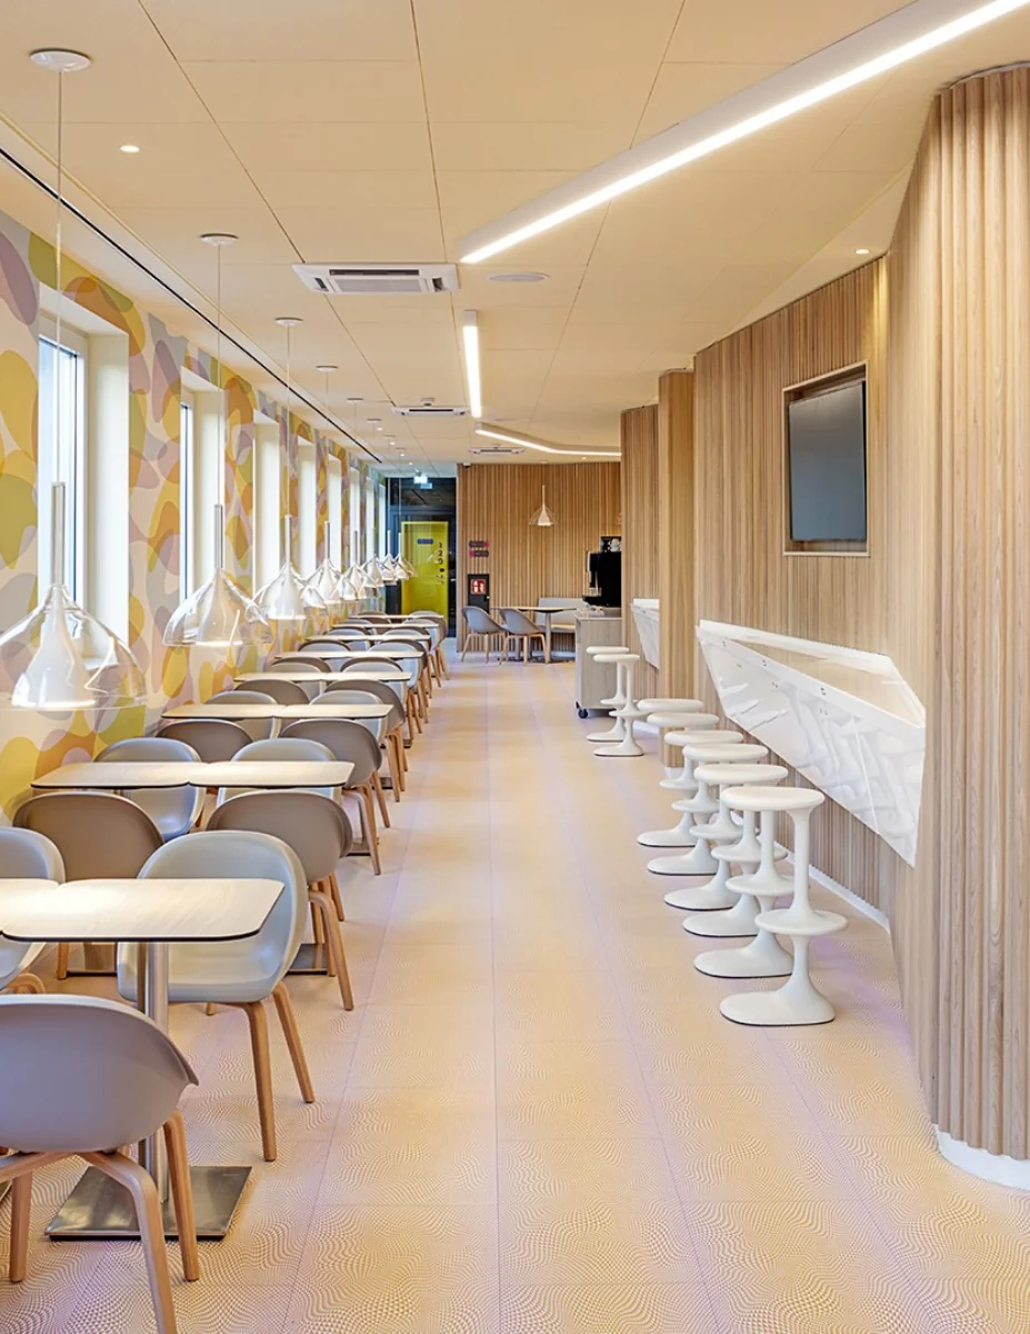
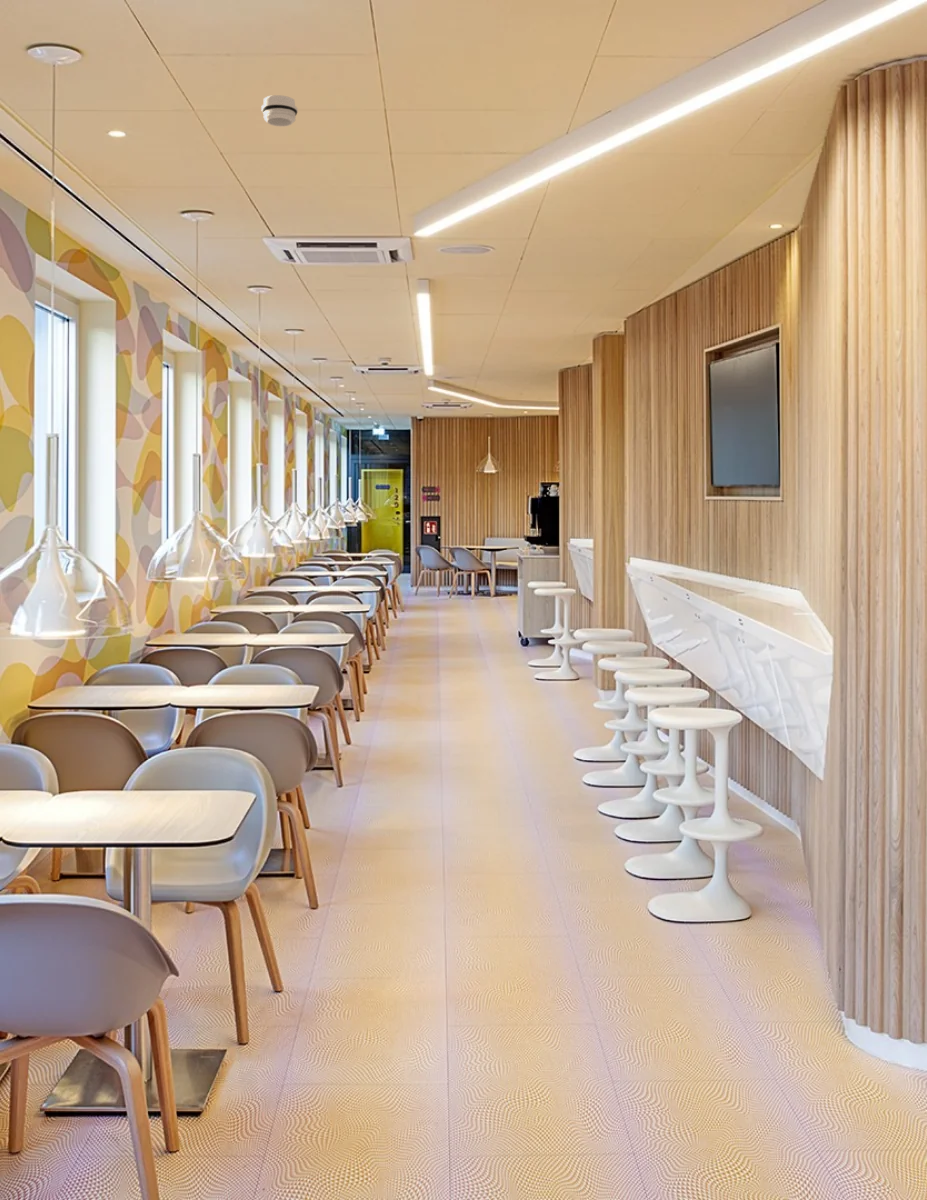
+ smoke detector [260,94,299,127]
